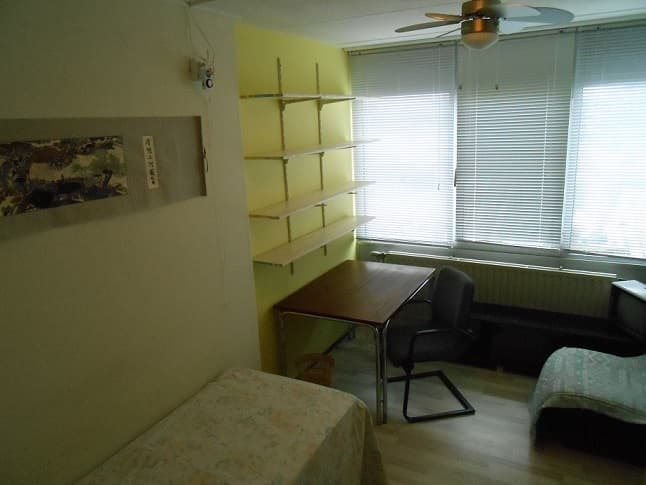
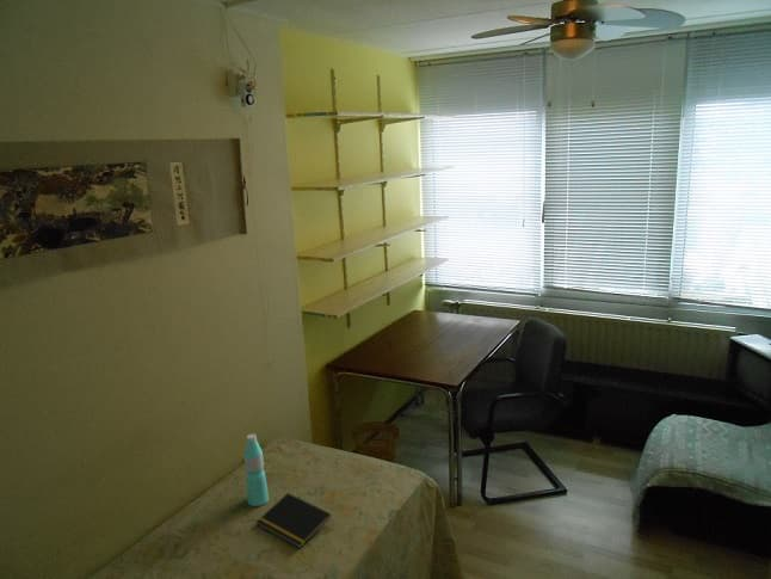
+ notepad [255,492,332,549]
+ water bottle [243,433,270,507]
